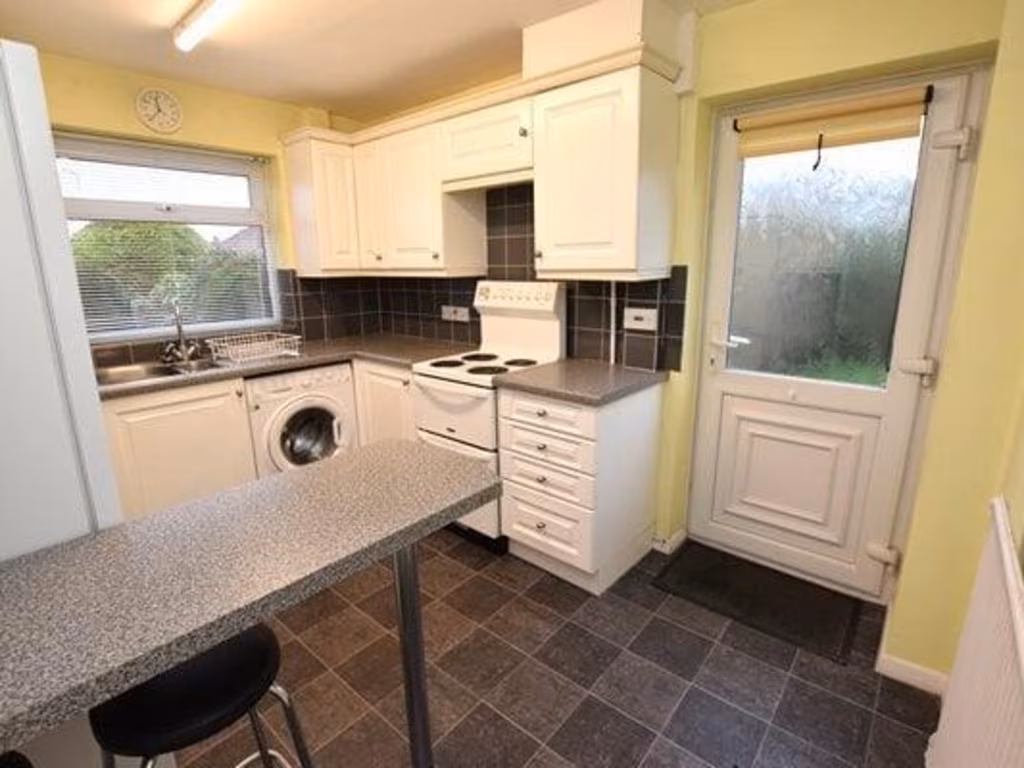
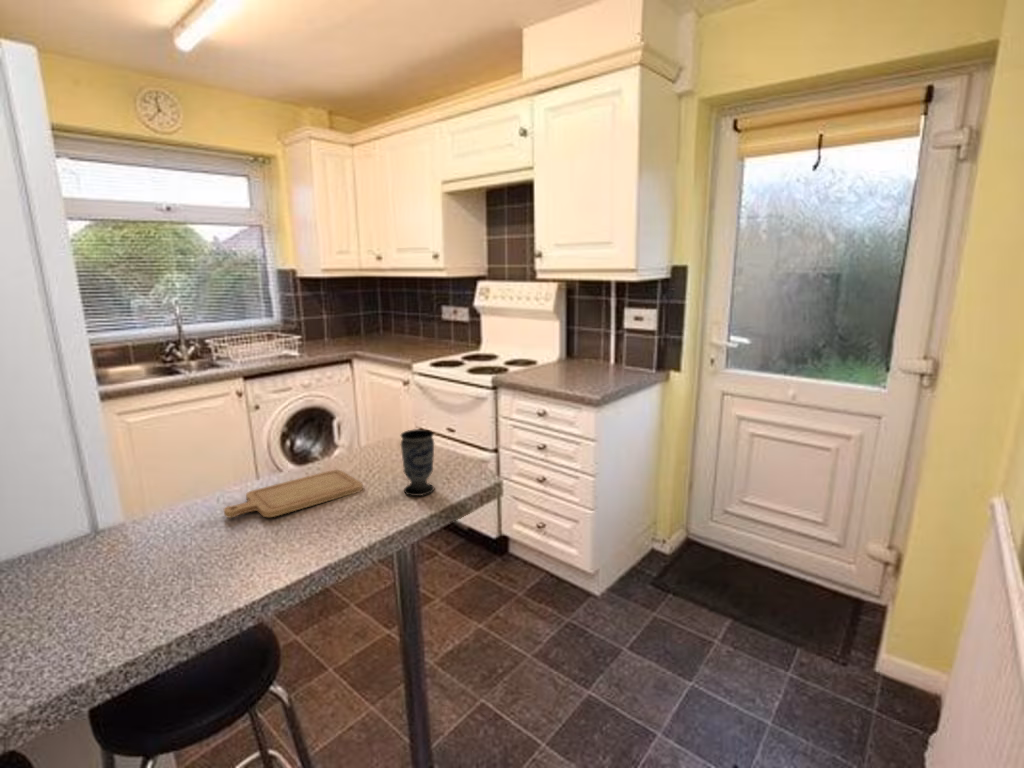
+ cup [400,428,435,497]
+ chopping board [223,469,364,519]
